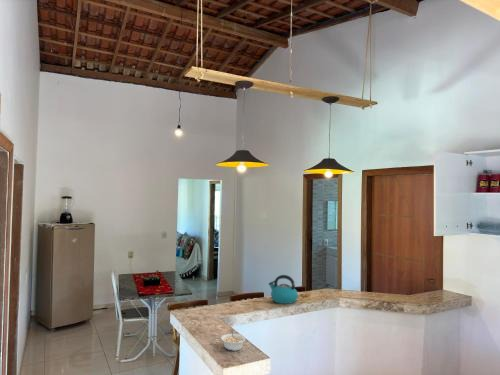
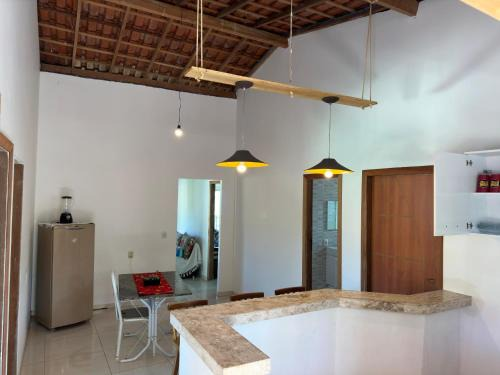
- kettle [268,274,299,305]
- legume [220,329,246,352]
